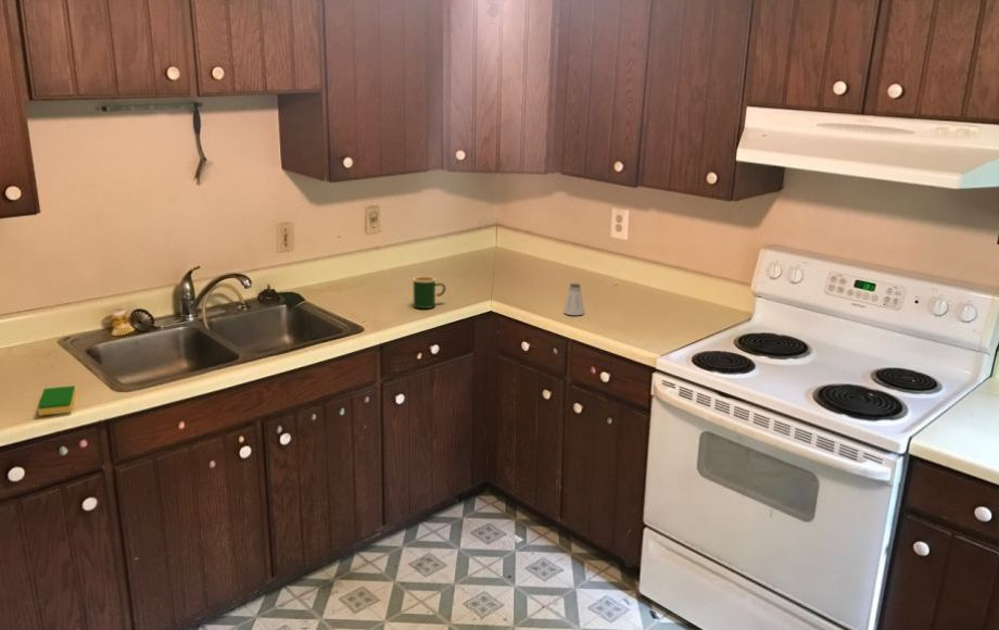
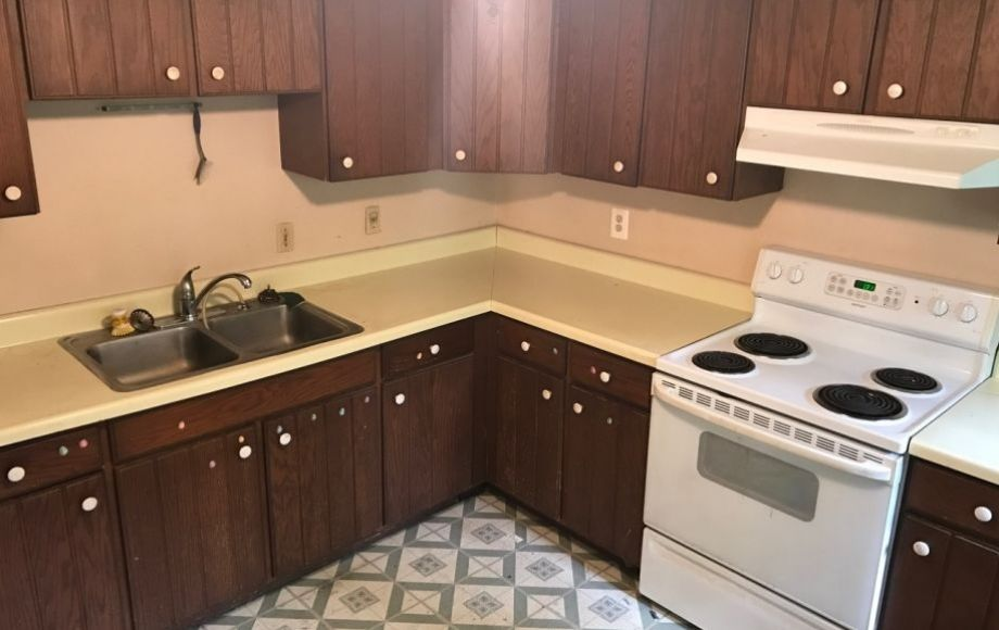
- saltshaker [562,282,585,316]
- dish sponge [37,385,77,416]
- mug [412,275,446,310]
